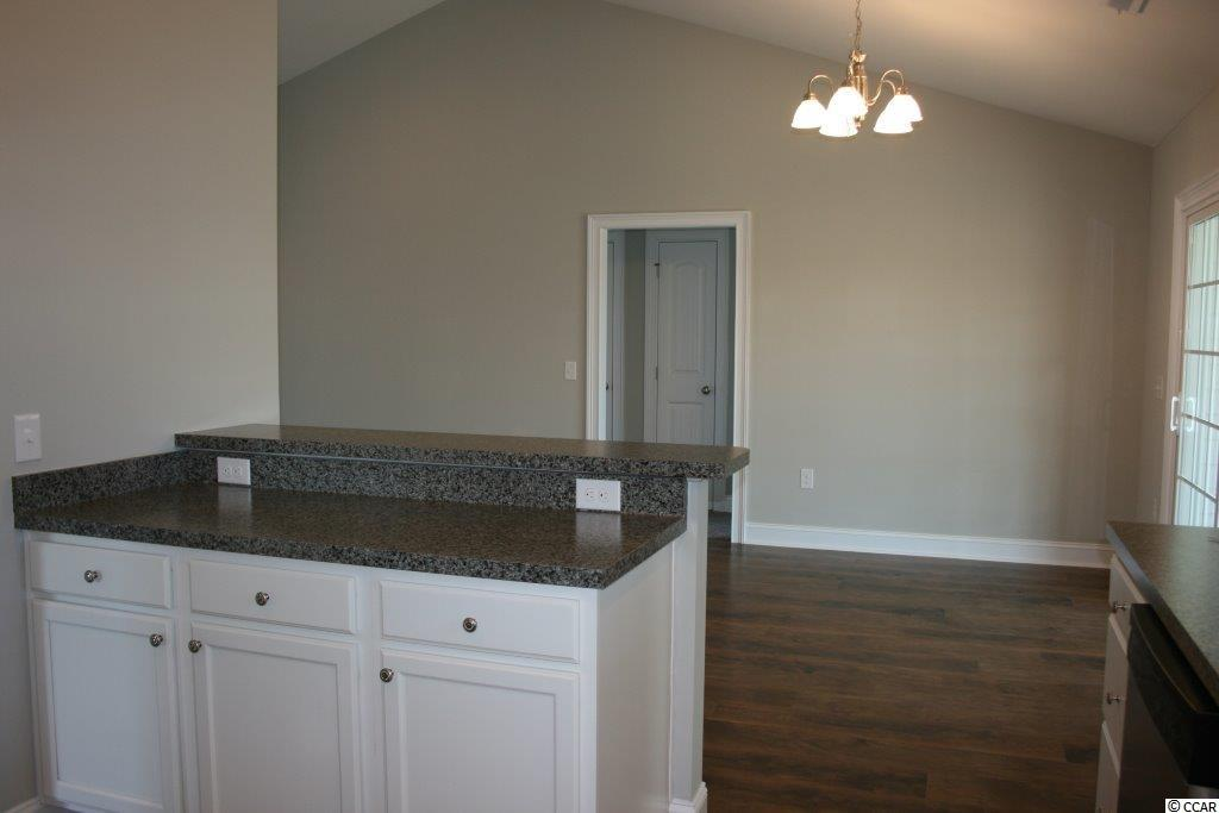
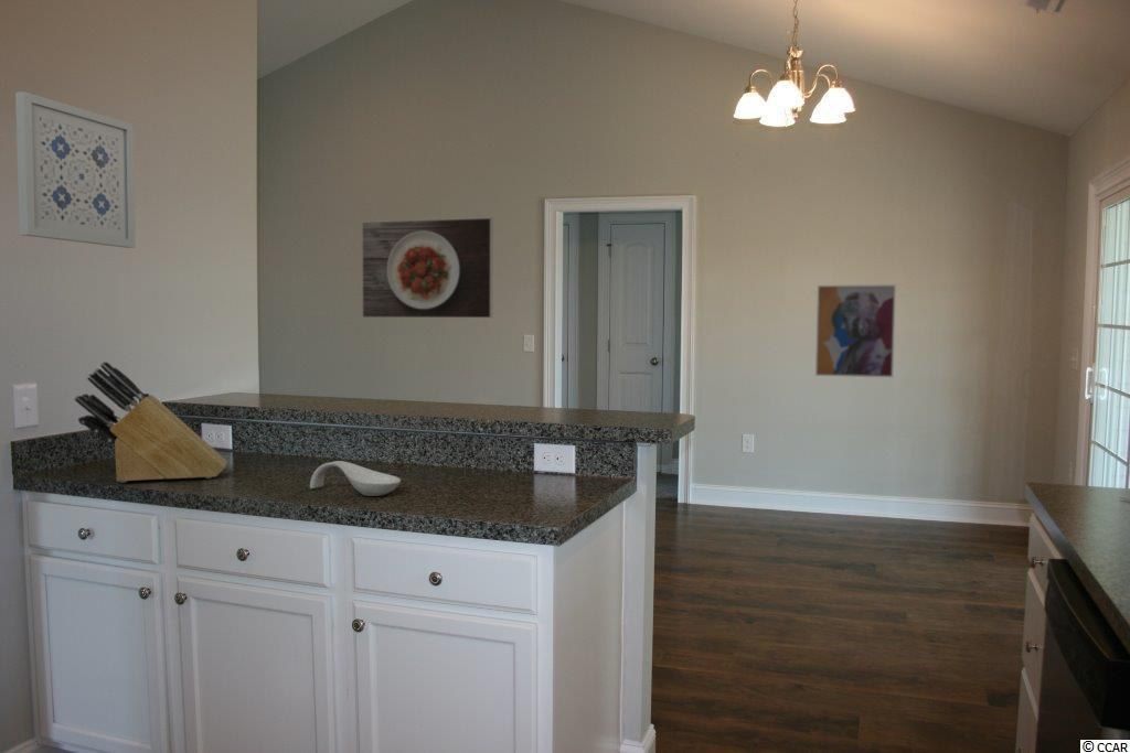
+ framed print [361,217,493,319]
+ knife block [74,361,228,484]
+ wall art [814,283,897,378]
+ spoon rest [309,460,402,497]
+ wall art [14,90,137,249]
